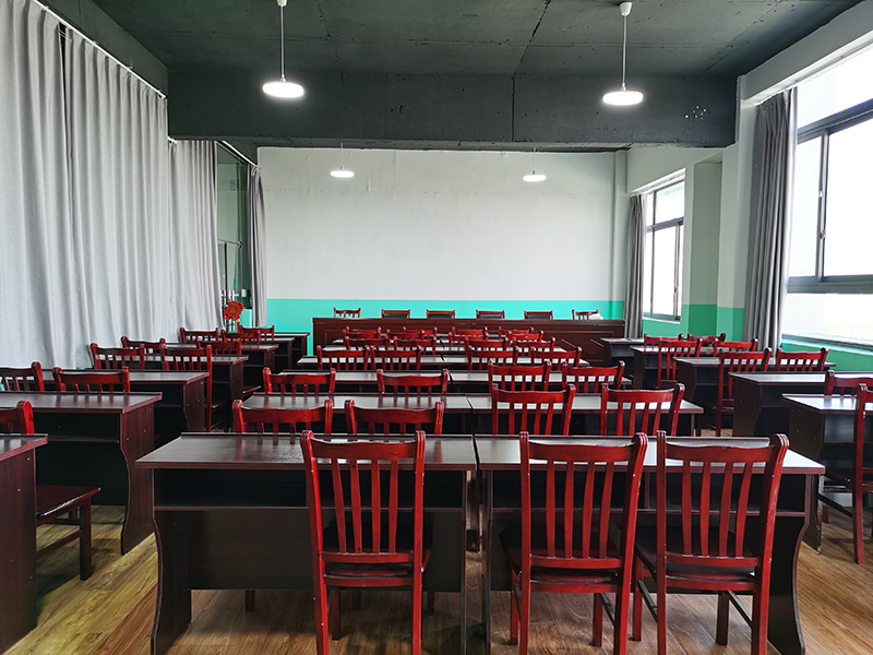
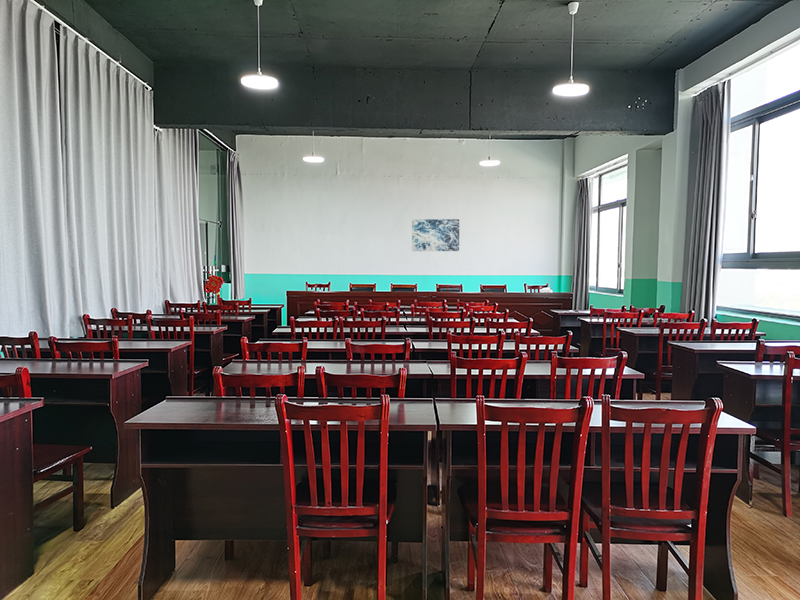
+ wall art [411,218,460,252]
